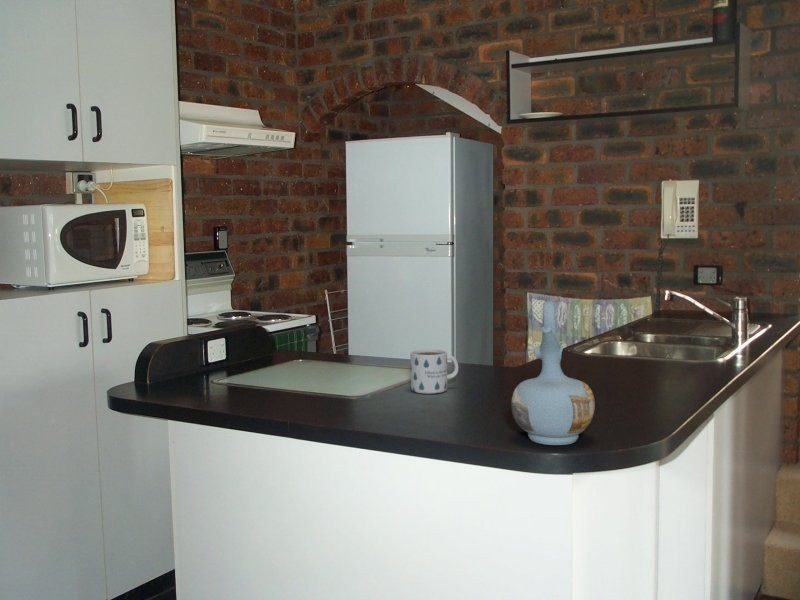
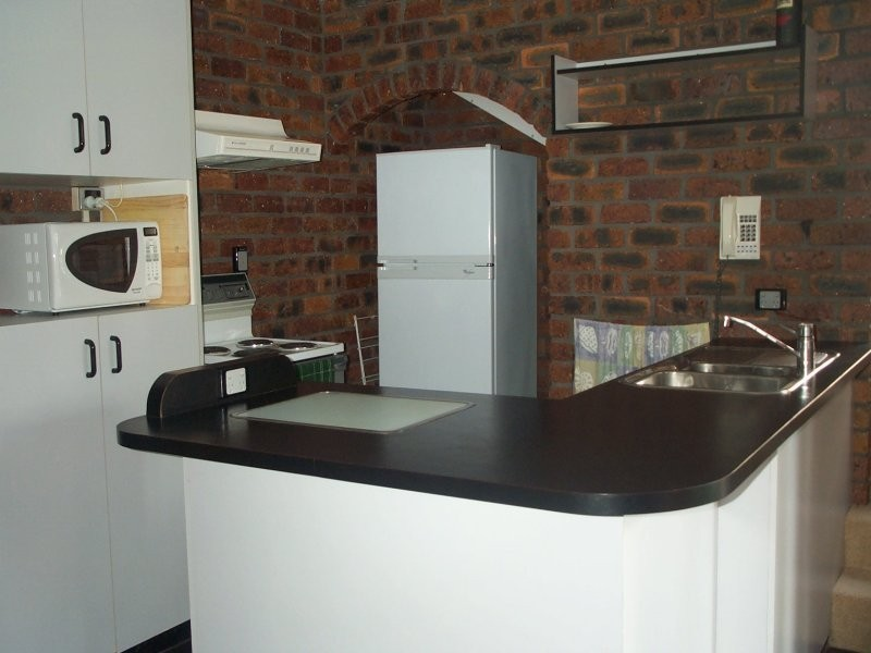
- mug [409,349,459,395]
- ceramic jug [510,300,596,446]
